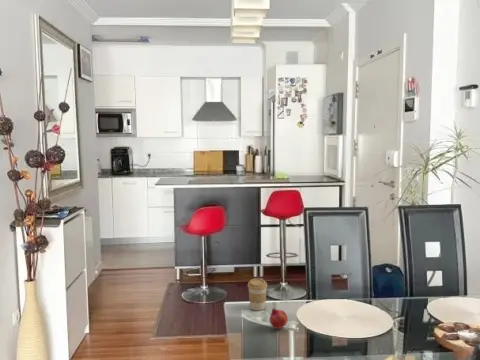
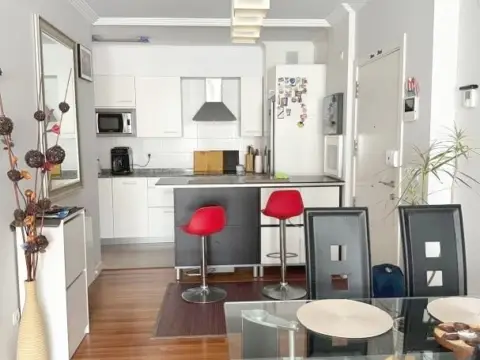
- fruit [268,307,289,330]
- coffee cup [247,278,268,311]
